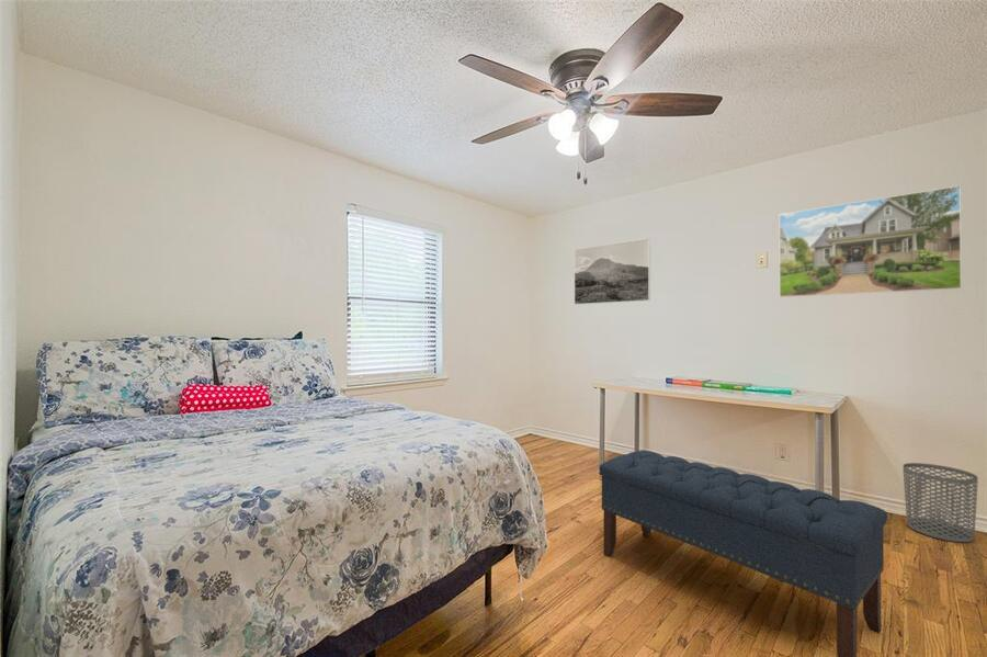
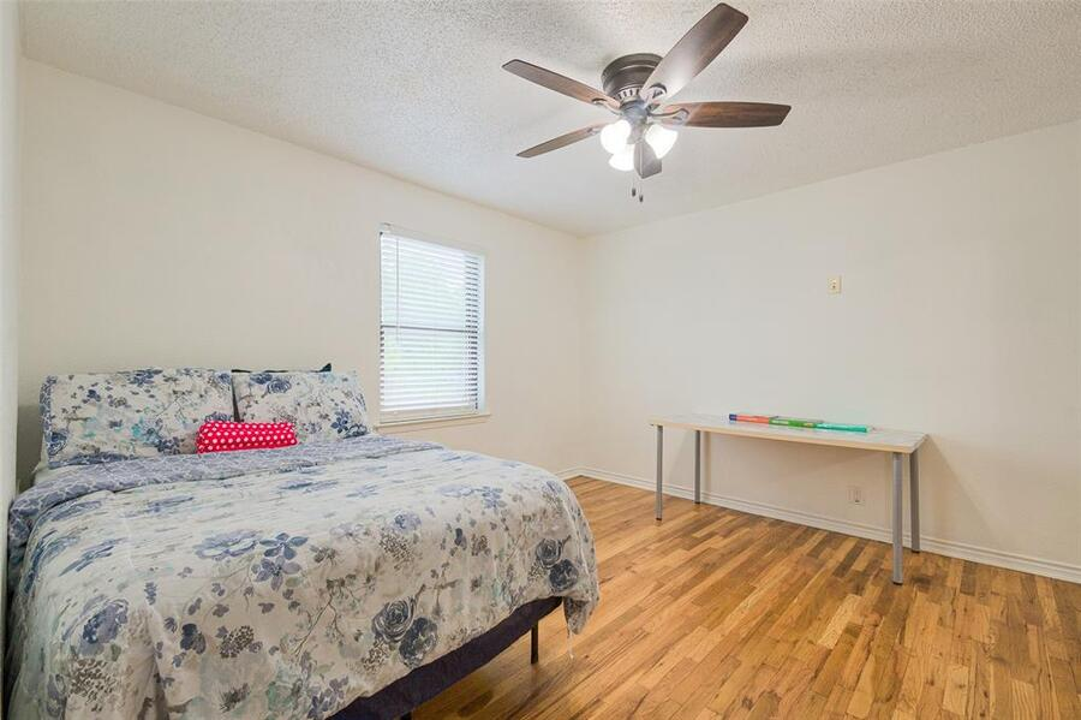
- waste bin [901,462,979,543]
- bench [598,450,888,657]
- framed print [778,184,963,298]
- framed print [574,237,651,305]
